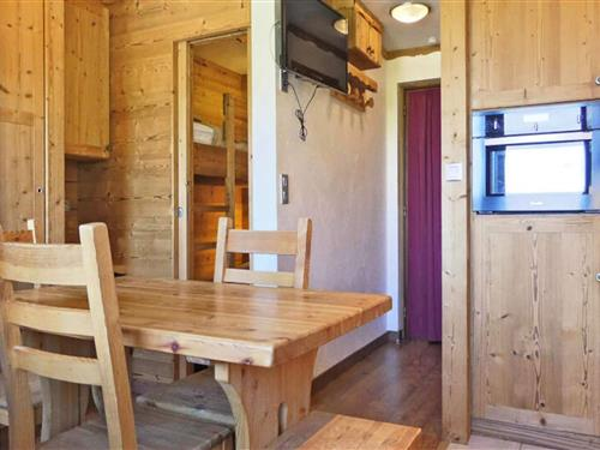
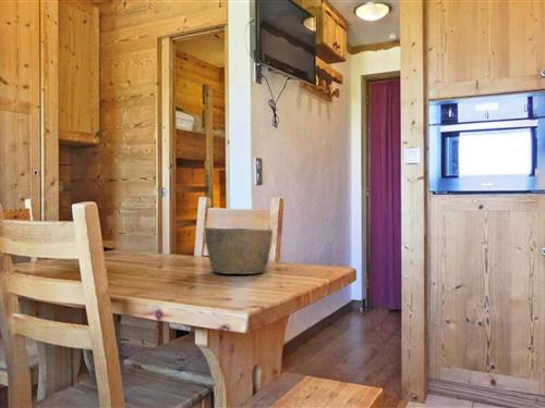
+ bowl [205,227,274,275]
